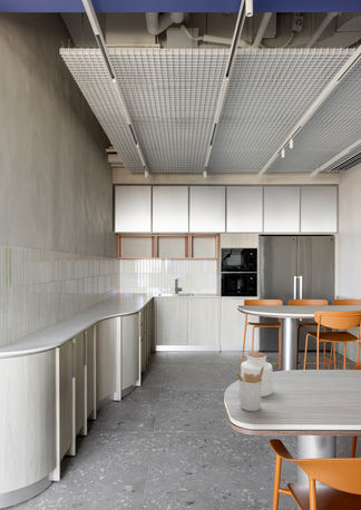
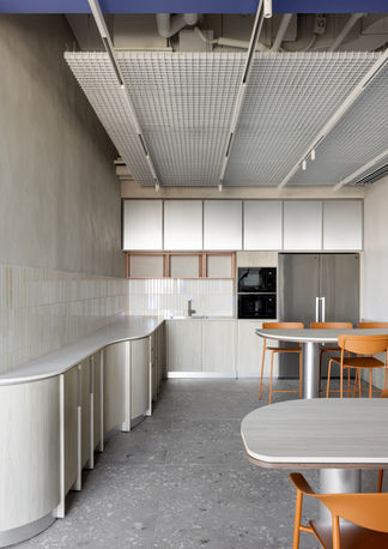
- jar [240,351,273,398]
- utensil holder [234,366,264,412]
